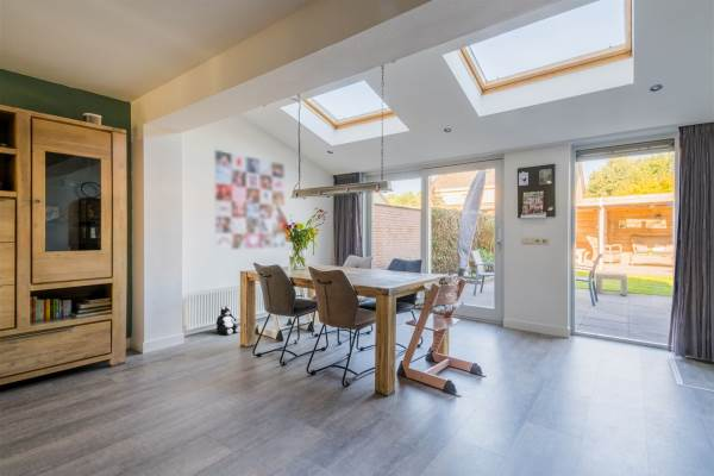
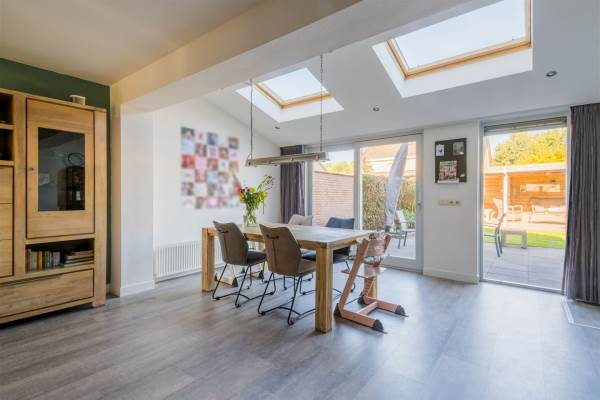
- plush toy [215,305,242,336]
